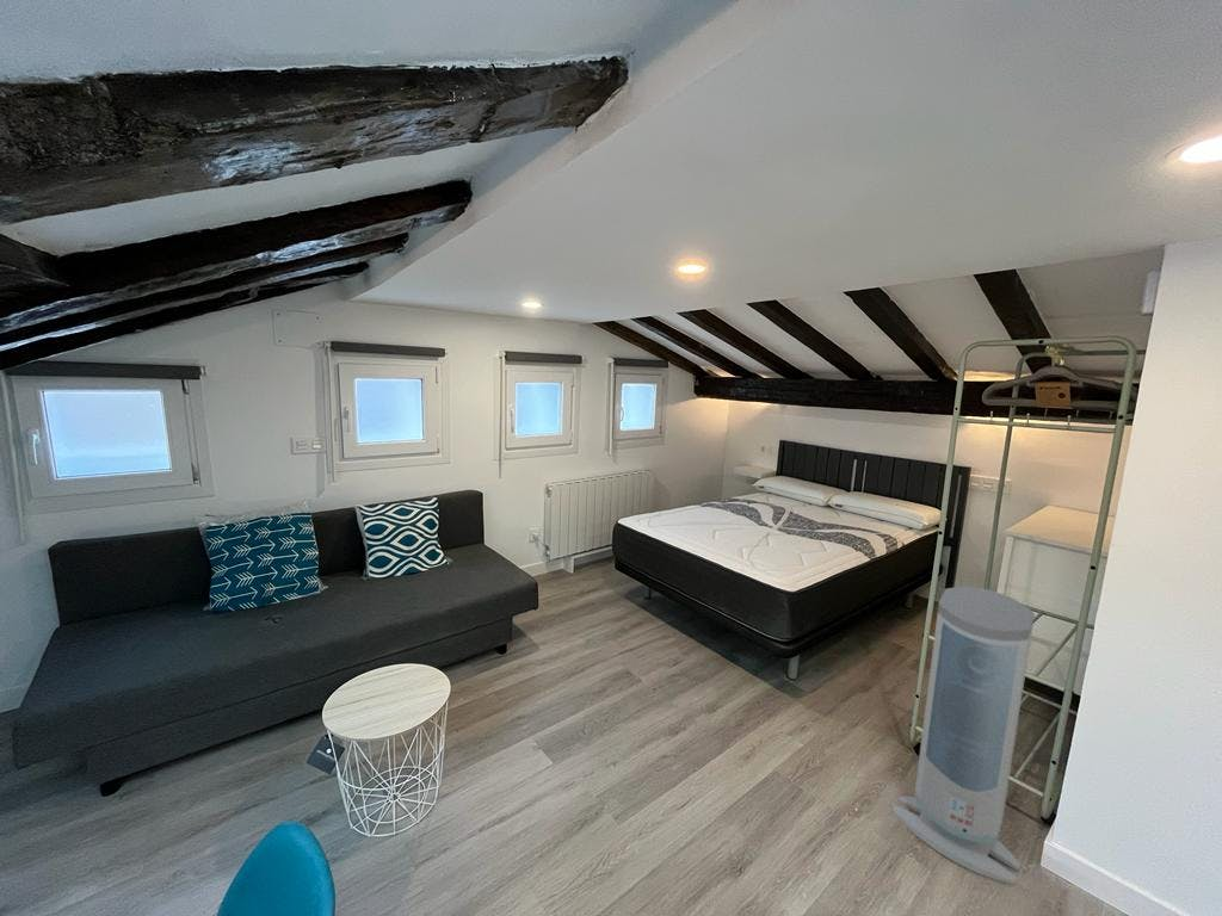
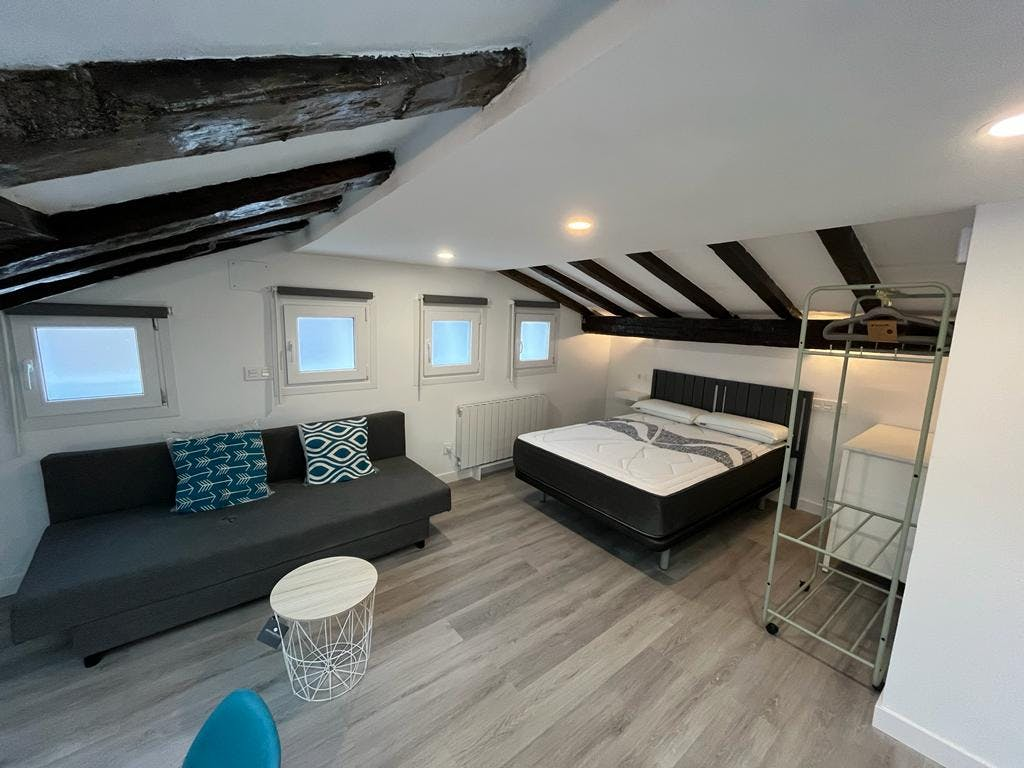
- air purifier [891,586,1036,885]
